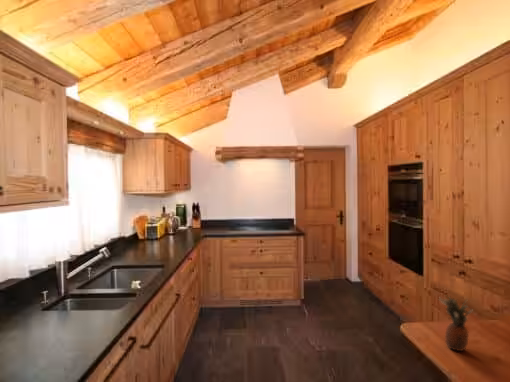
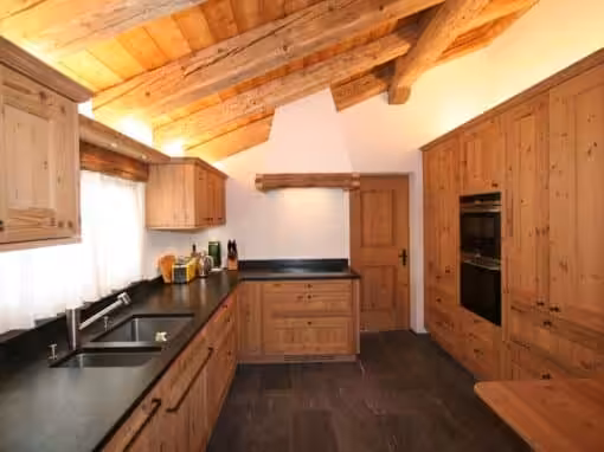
- fruit [436,294,475,352]
